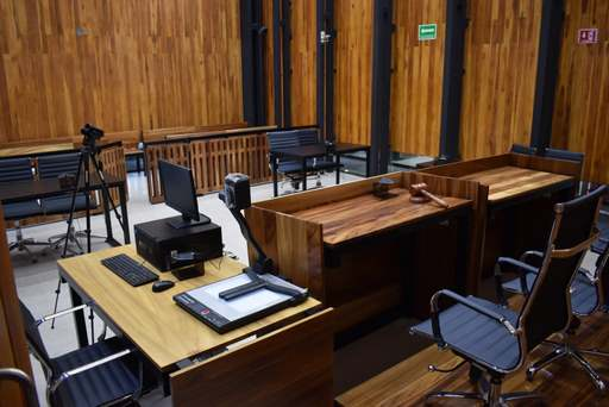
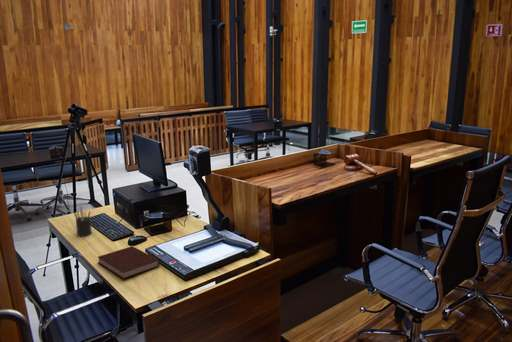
+ pen holder [73,205,93,238]
+ notebook [97,245,161,280]
